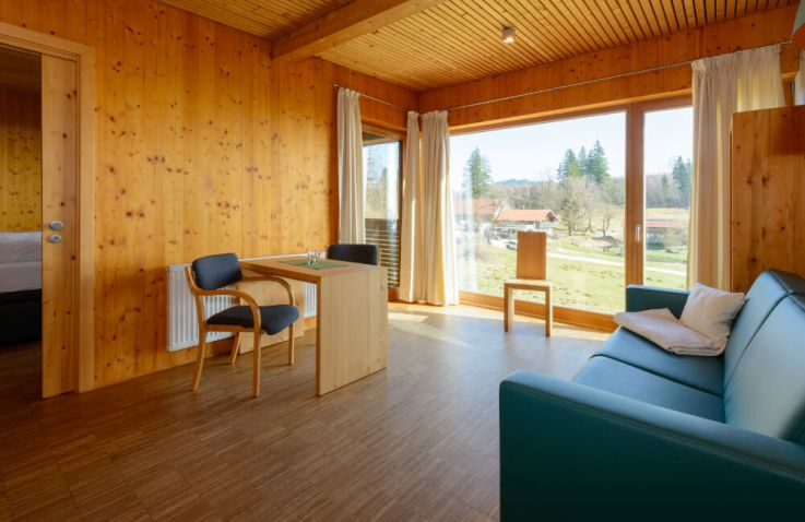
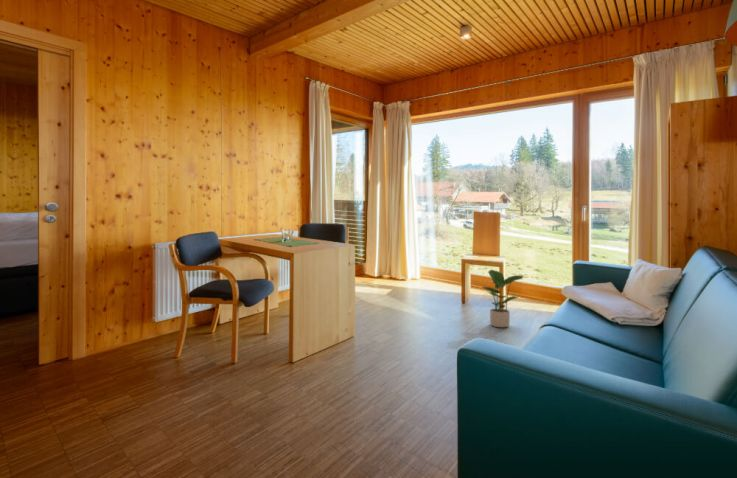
+ potted plant [481,269,524,328]
